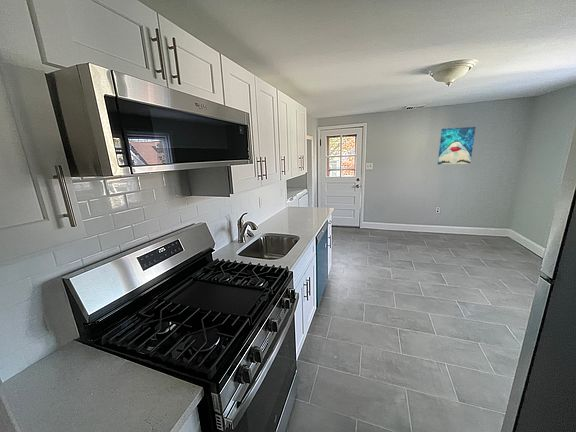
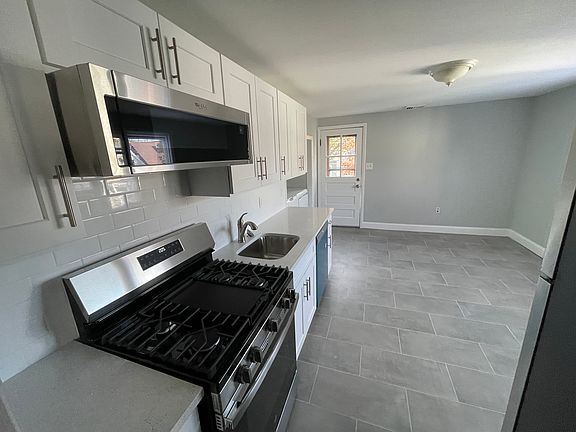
- wall art [437,126,477,165]
